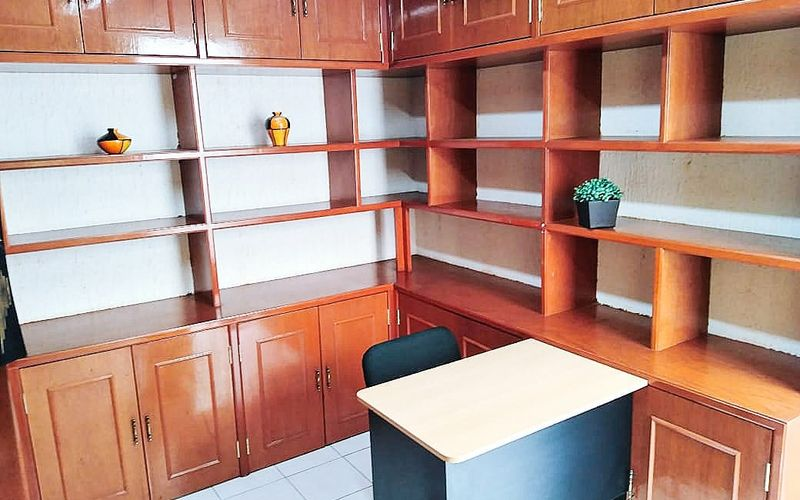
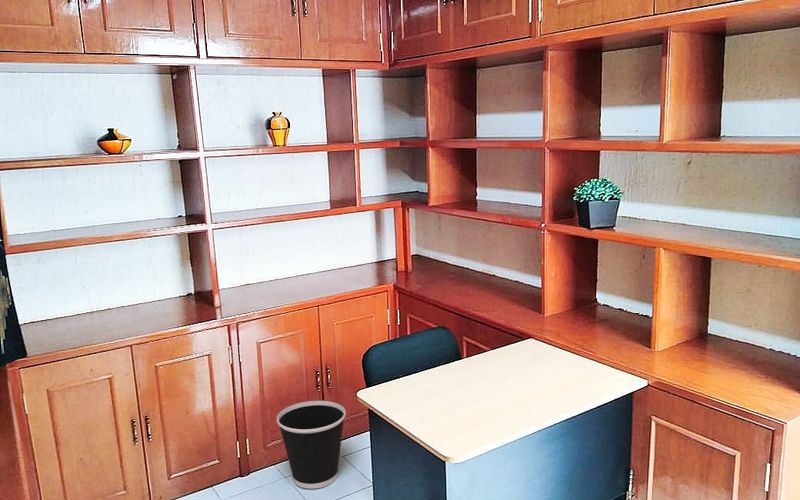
+ wastebasket [276,400,347,490]
